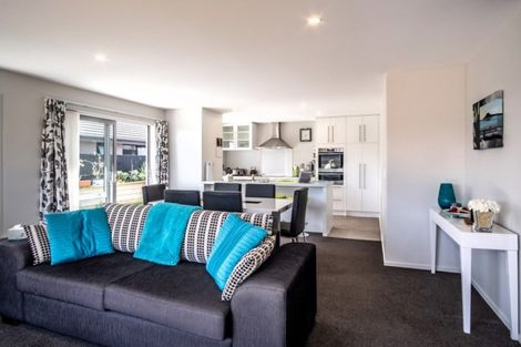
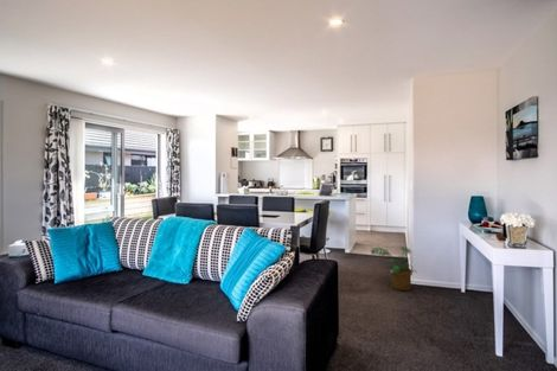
+ potted plant [370,245,418,292]
